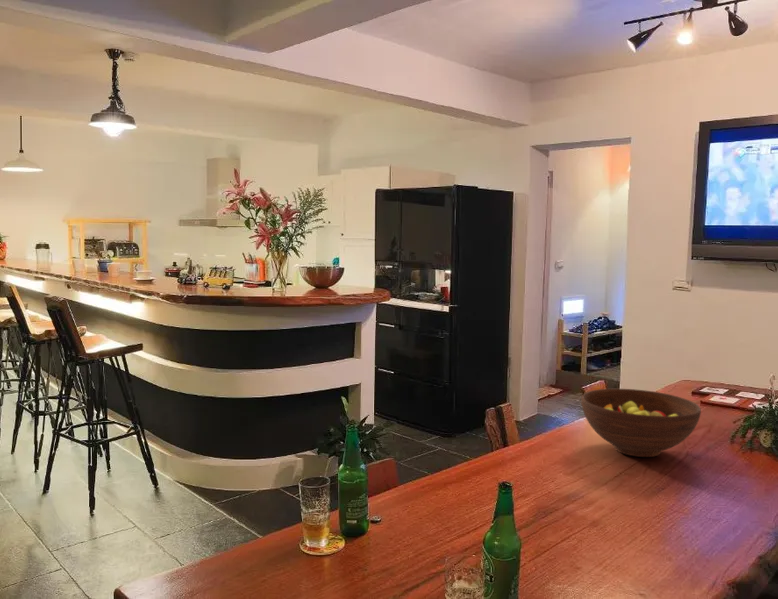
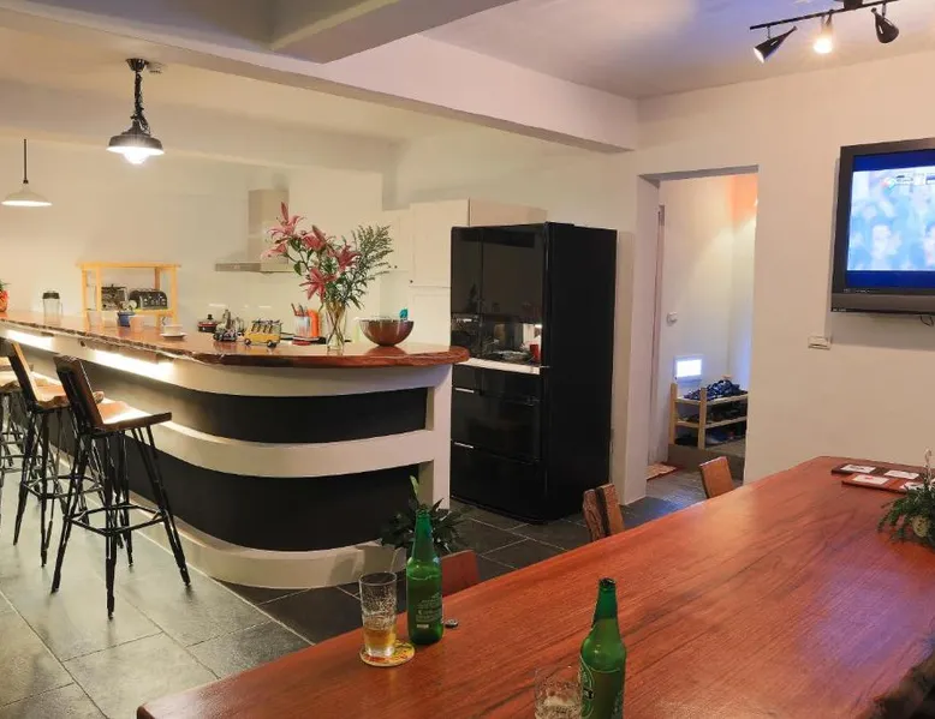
- fruit bowl [580,388,702,458]
